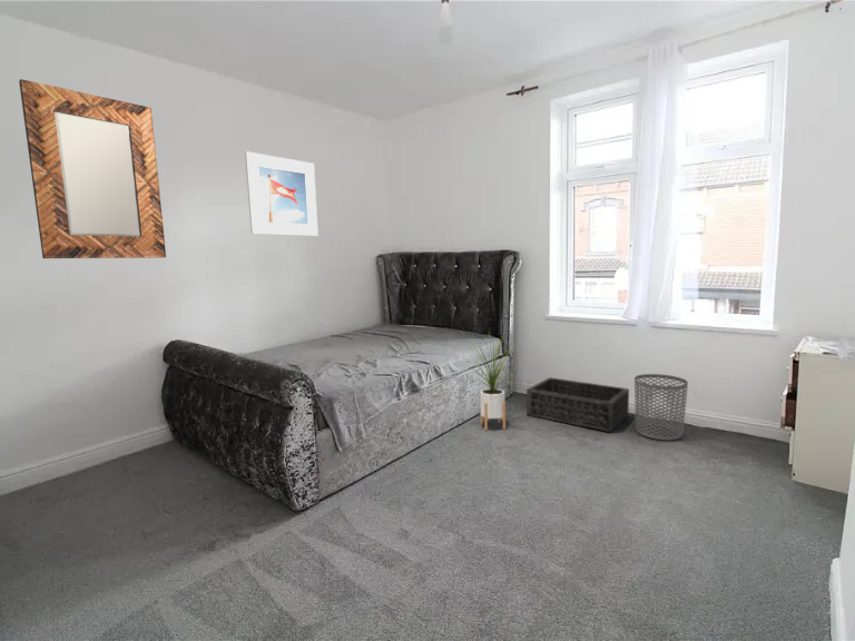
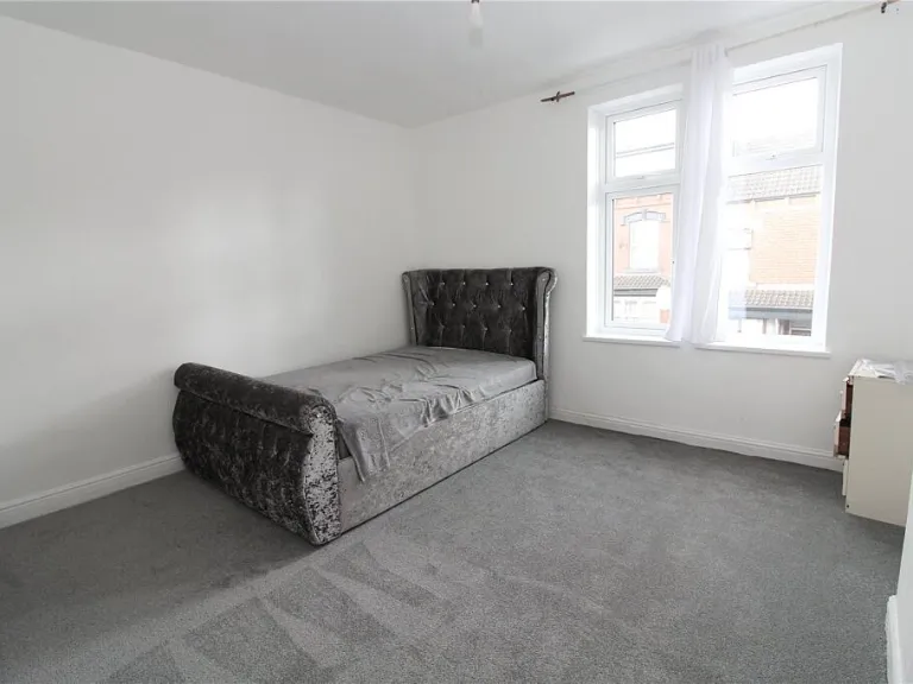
- basket [525,376,630,433]
- home mirror [18,78,167,259]
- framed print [244,150,320,237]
- house plant [466,332,518,432]
- waste bin [633,373,689,442]
